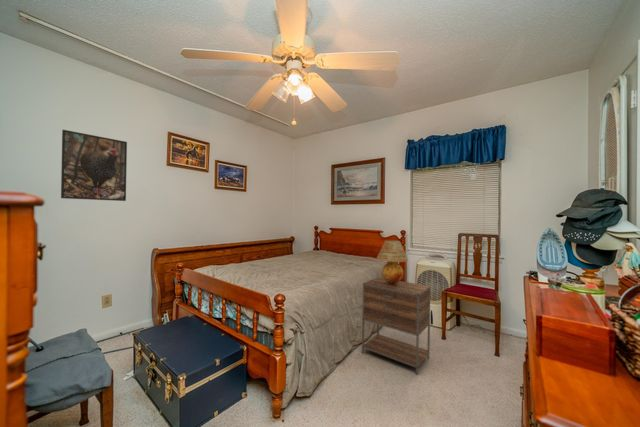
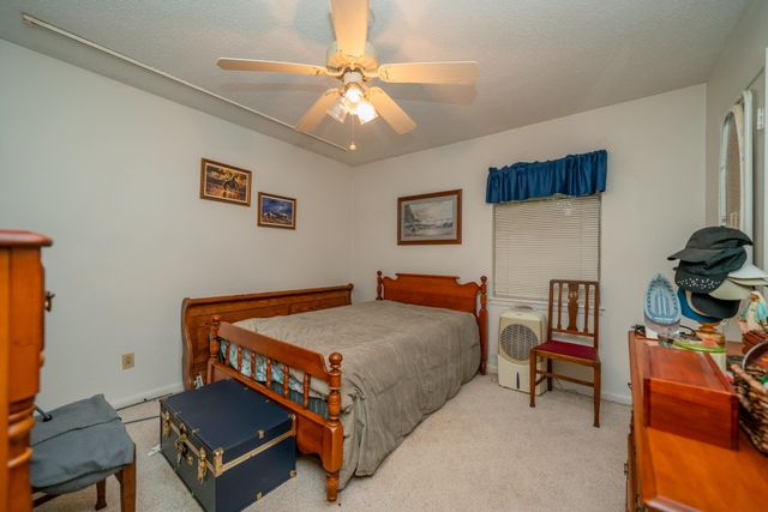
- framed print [60,129,128,202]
- table lamp [375,239,409,283]
- nightstand [361,276,431,376]
